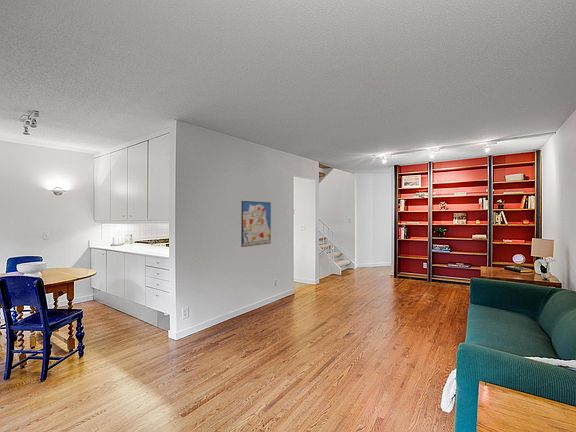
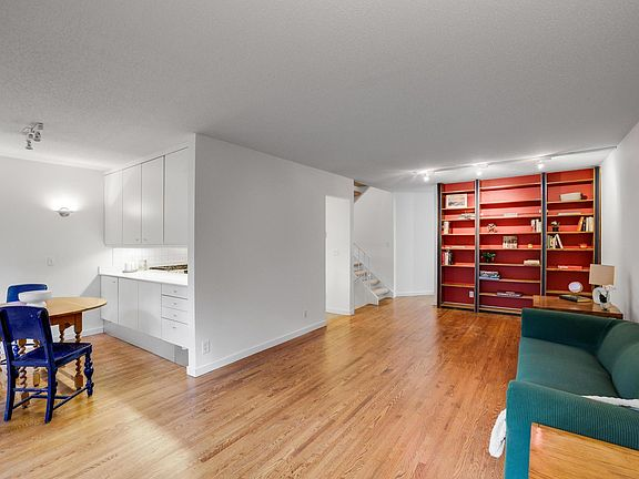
- wall art [240,200,272,248]
